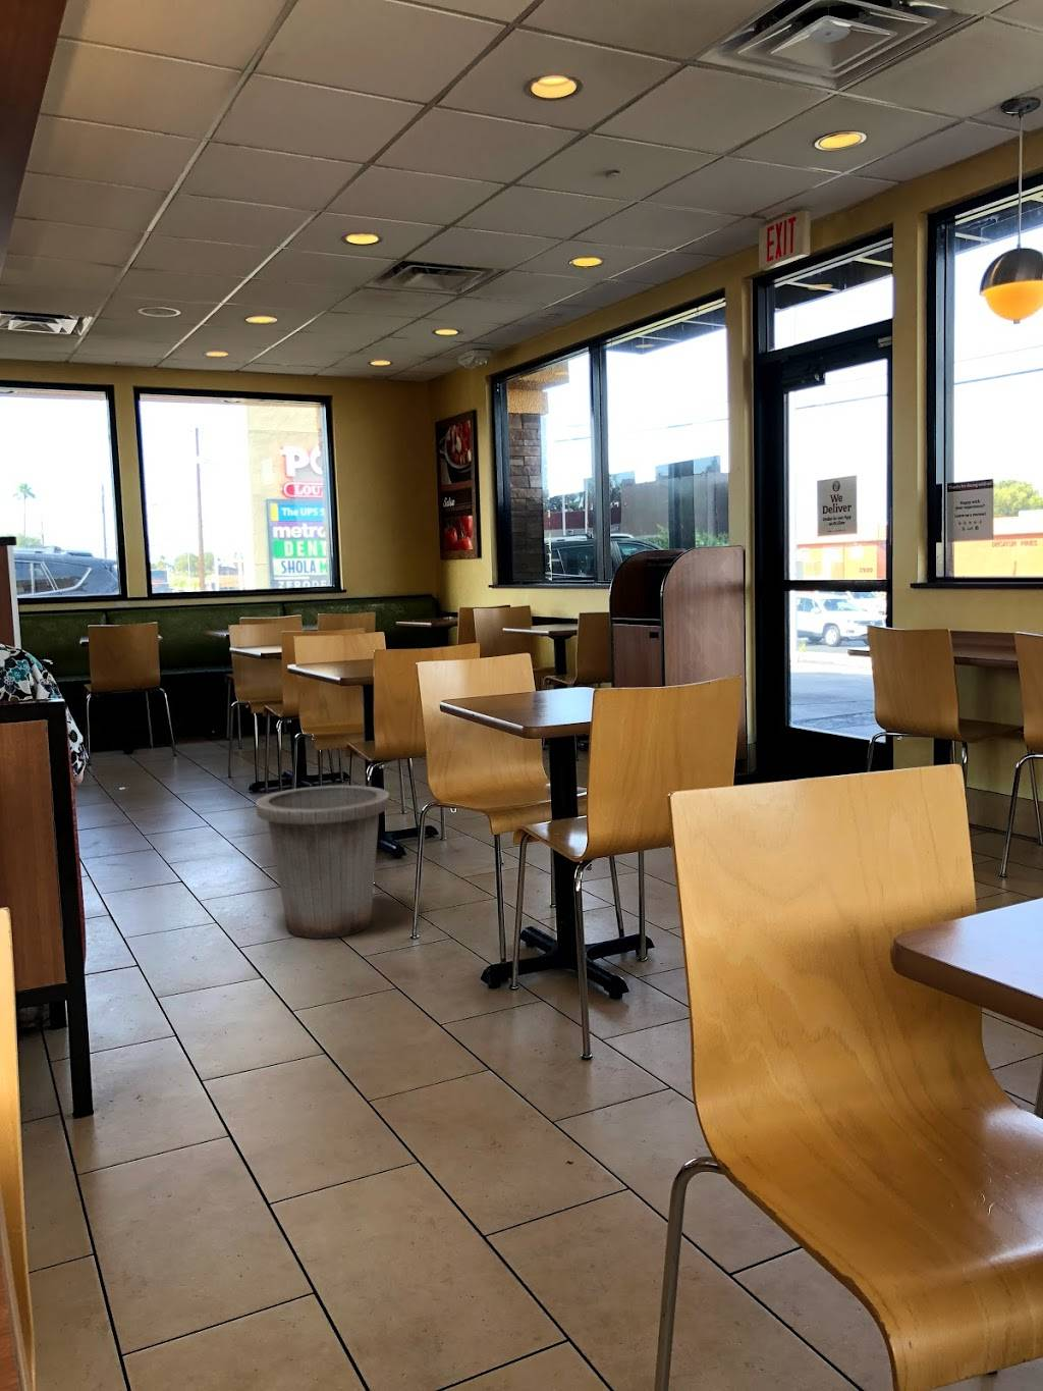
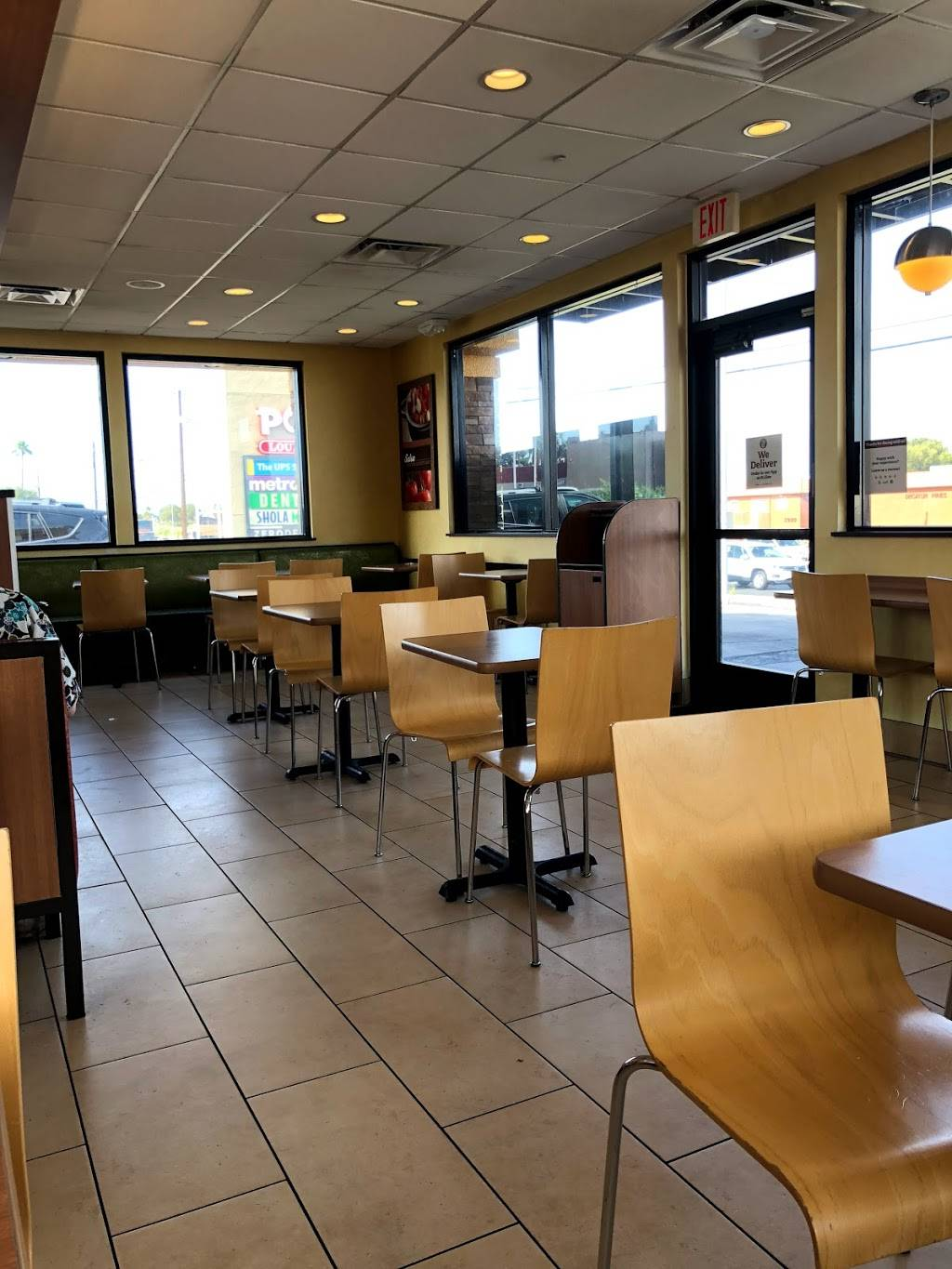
- trash can [254,785,390,939]
